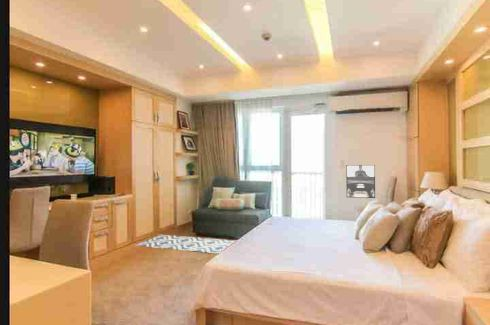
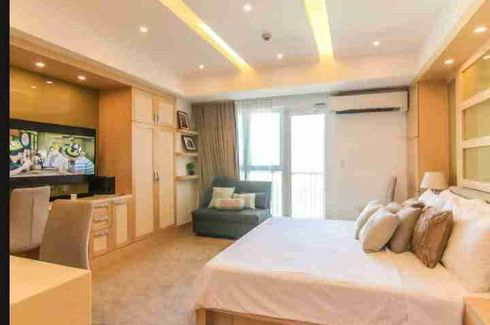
- rug [136,234,236,255]
- wall art [345,164,376,199]
